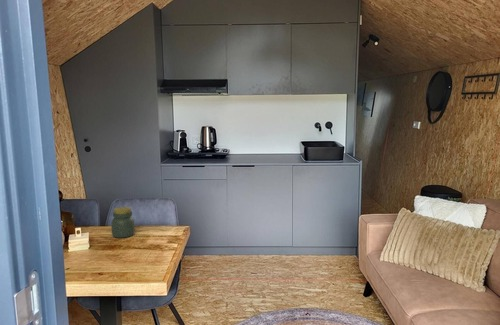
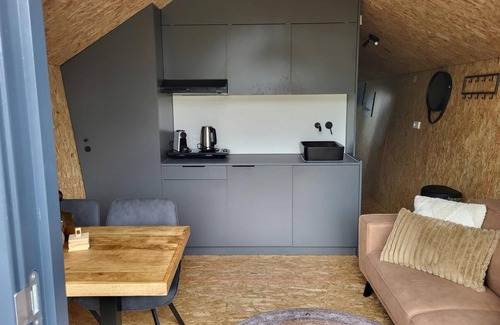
- jar [111,206,136,239]
